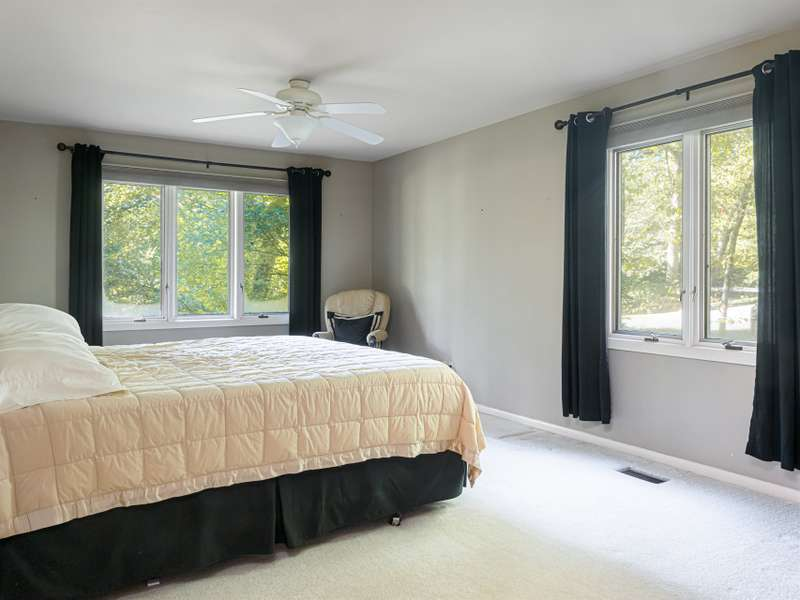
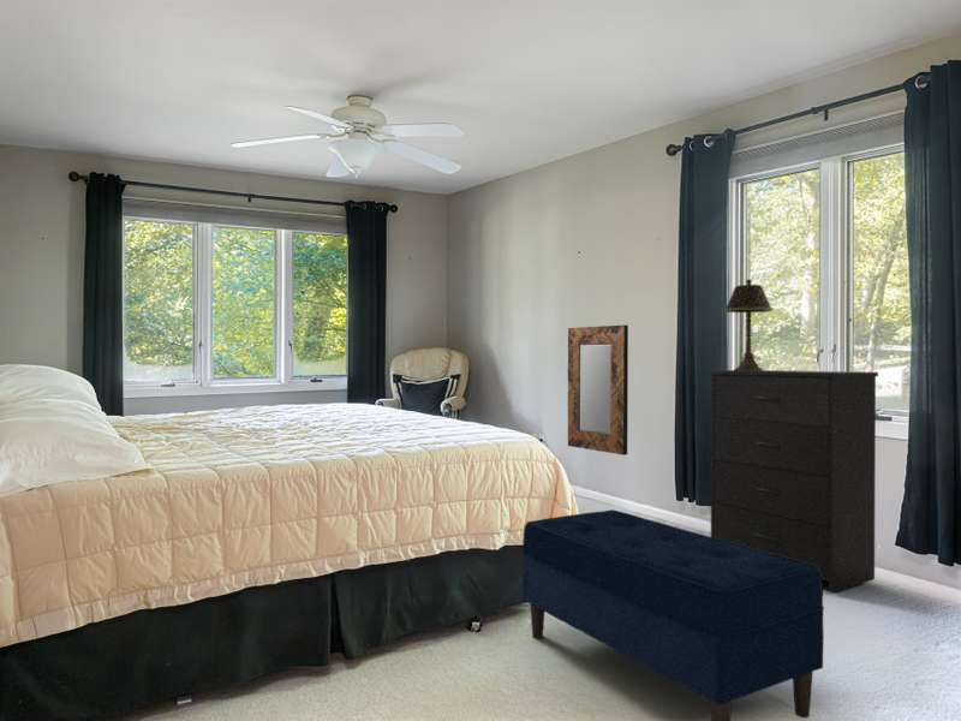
+ home mirror [567,324,629,457]
+ bench [521,508,825,721]
+ table lamp [723,278,775,370]
+ dresser [709,369,879,594]
